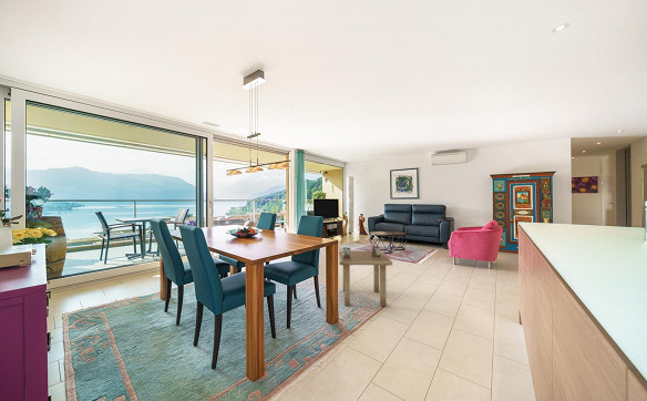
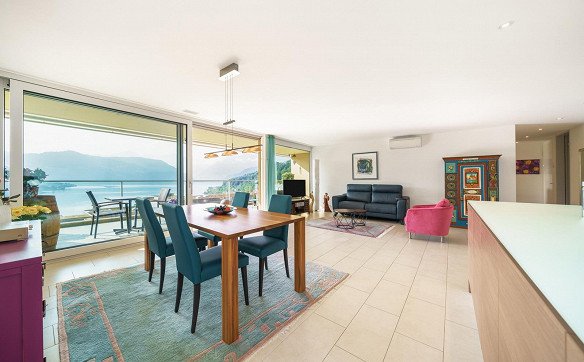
- side table [337,245,393,307]
